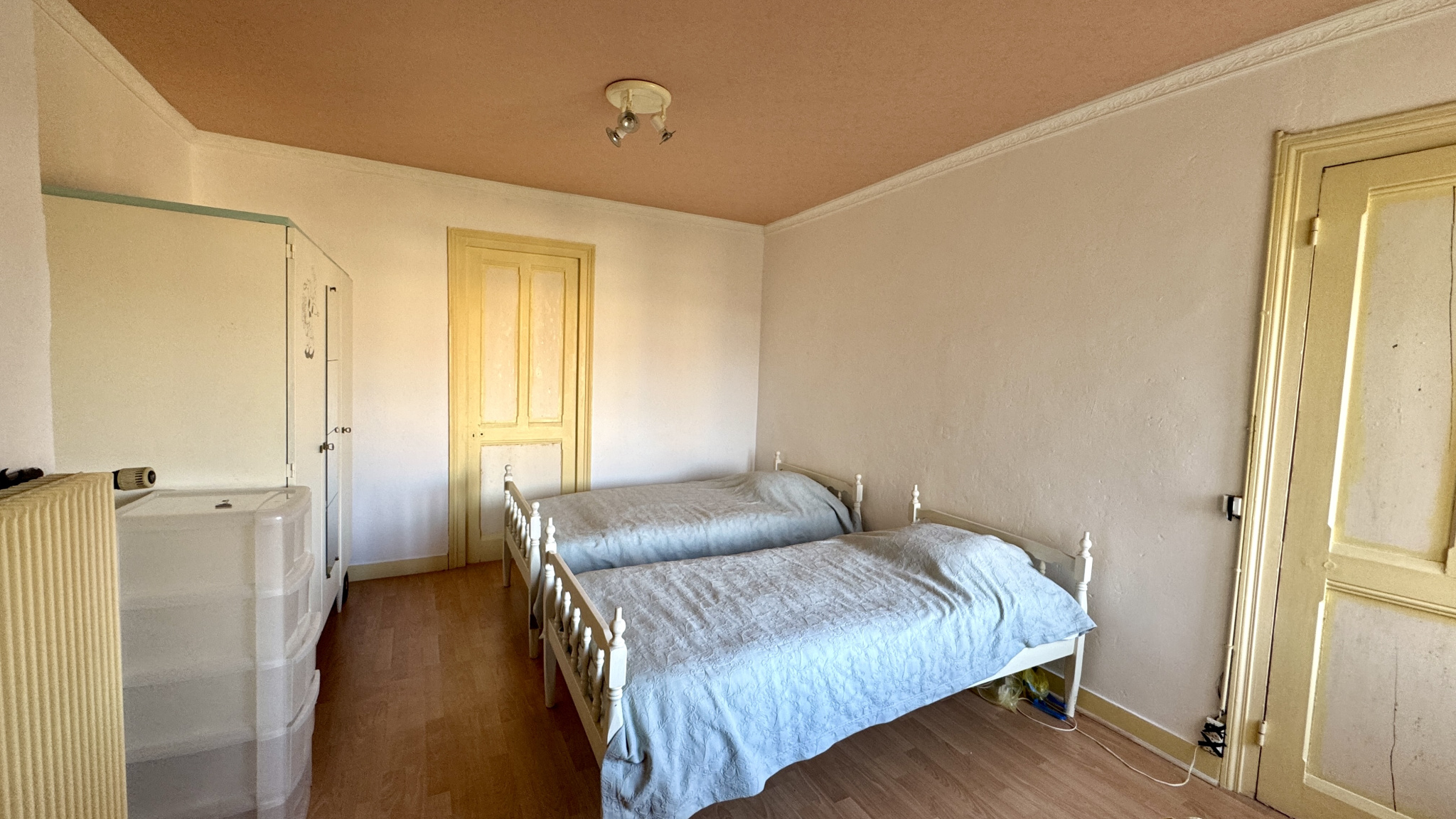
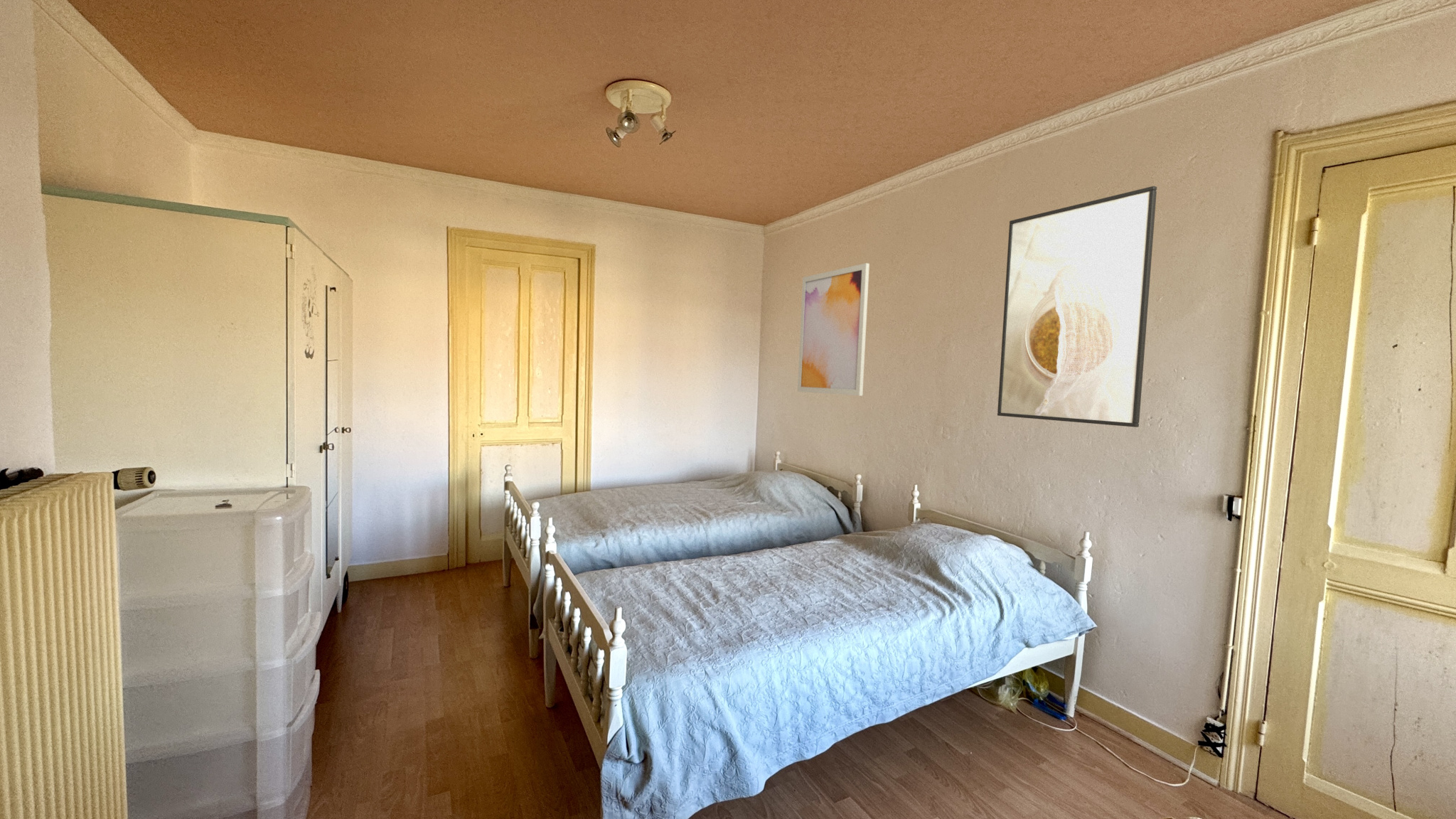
+ wall art [797,262,870,397]
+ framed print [997,186,1157,428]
